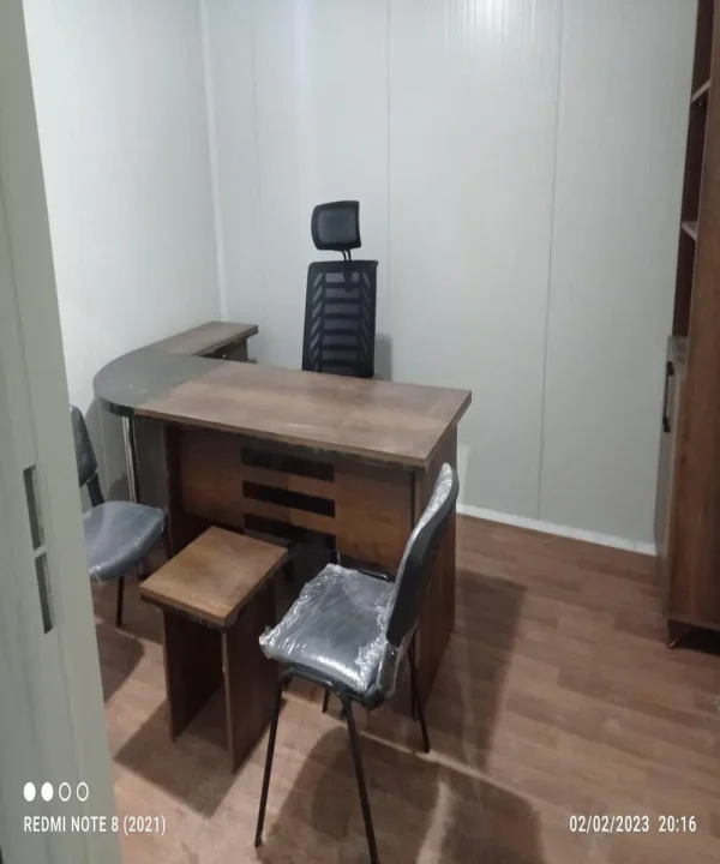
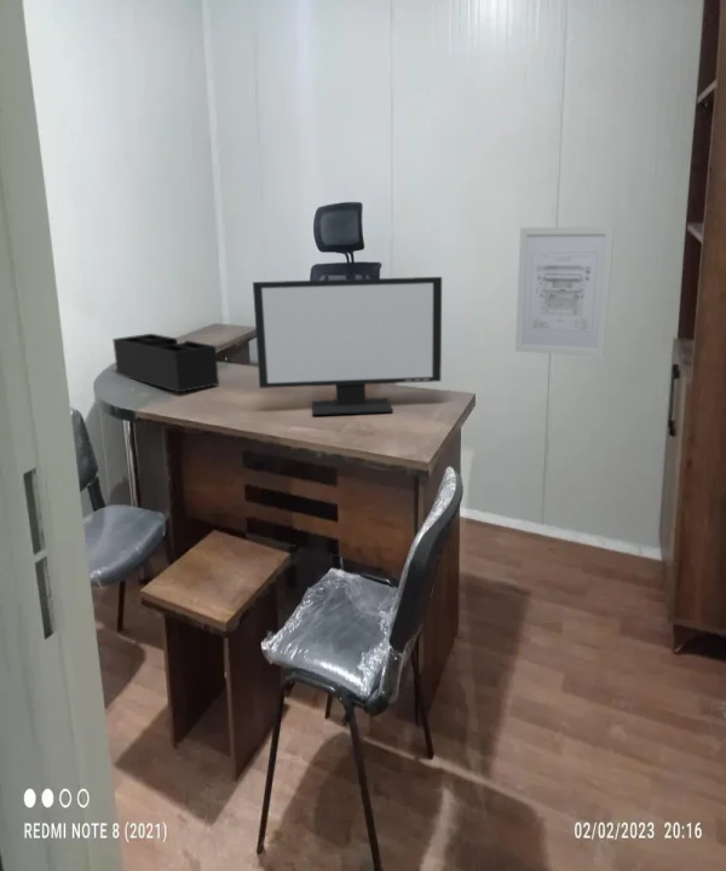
+ wall art [514,225,616,358]
+ desk organizer [111,333,220,393]
+ computer monitor [252,276,443,416]
